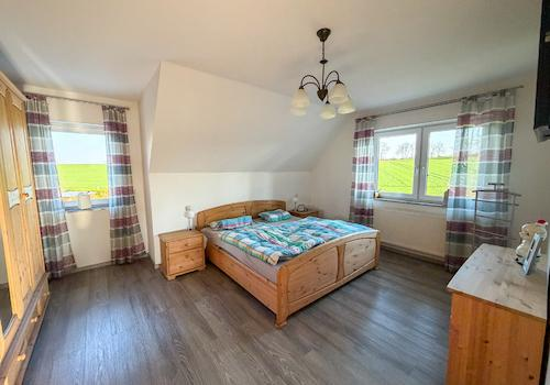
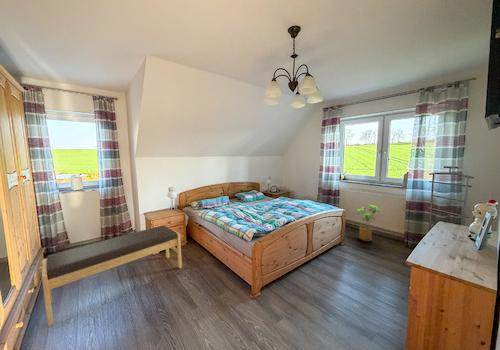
+ house plant [356,204,381,242]
+ bench [41,224,183,327]
